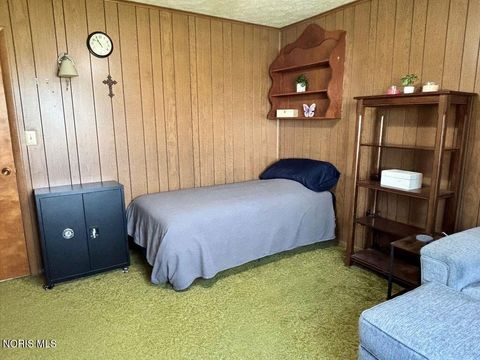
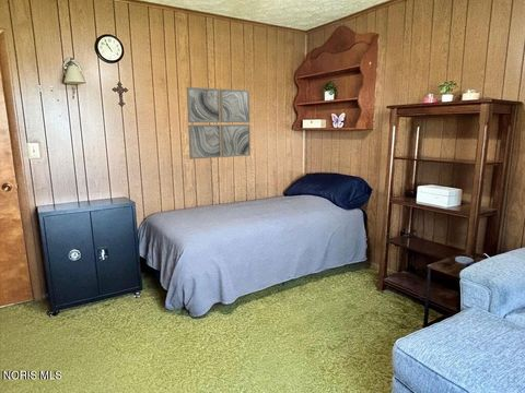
+ wall art [186,86,252,160]
